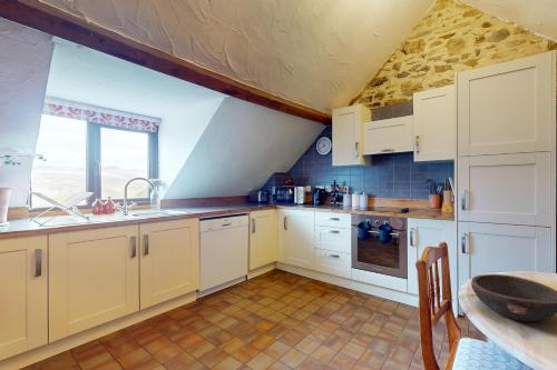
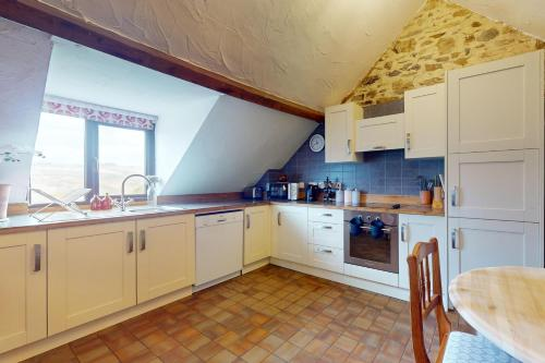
- bowl [470,273,557,322]
